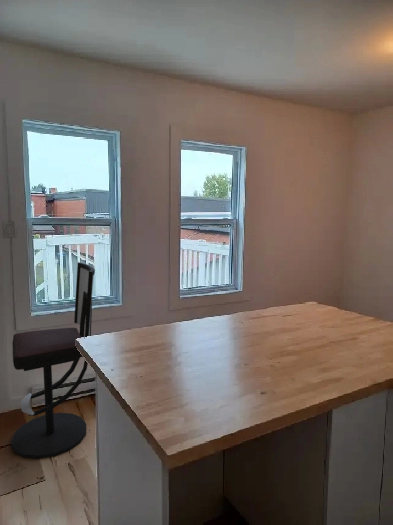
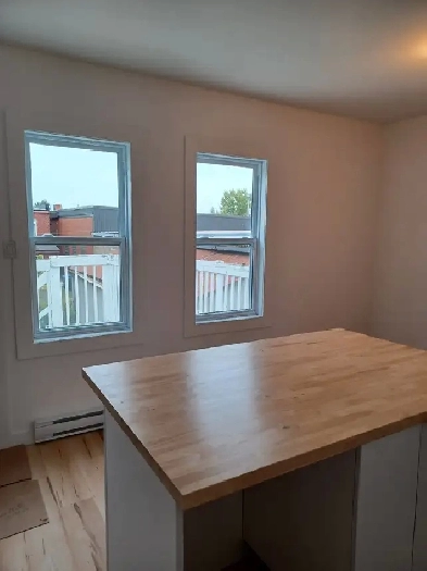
- bar stool [10,261,96,460]
